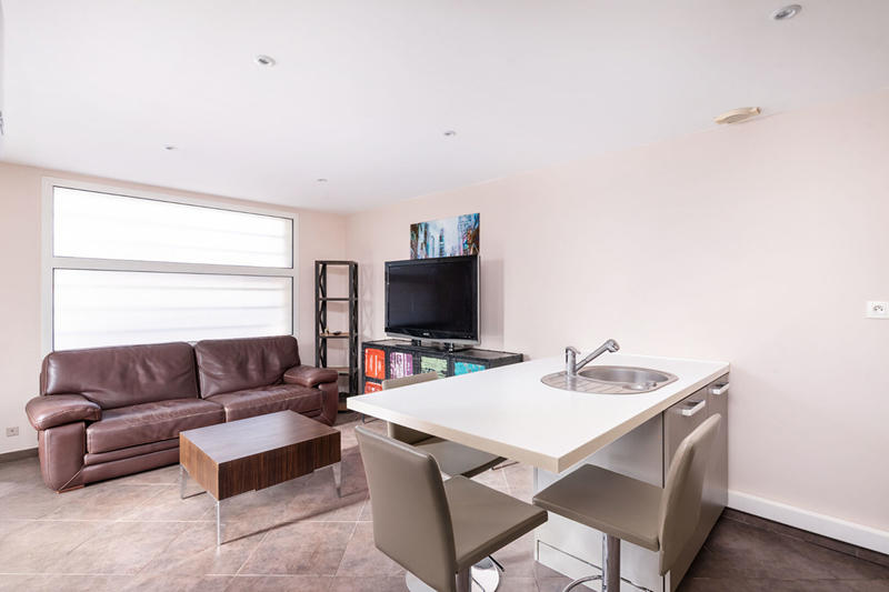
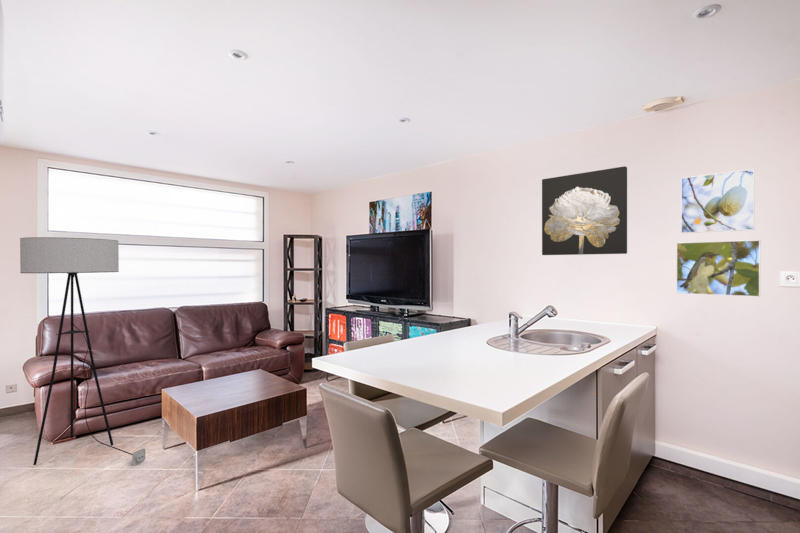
+ wall art [541,165,628,256]
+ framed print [680,168,756,234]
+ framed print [675,239,761,298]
+ floor lamp [19,236,147,466]
